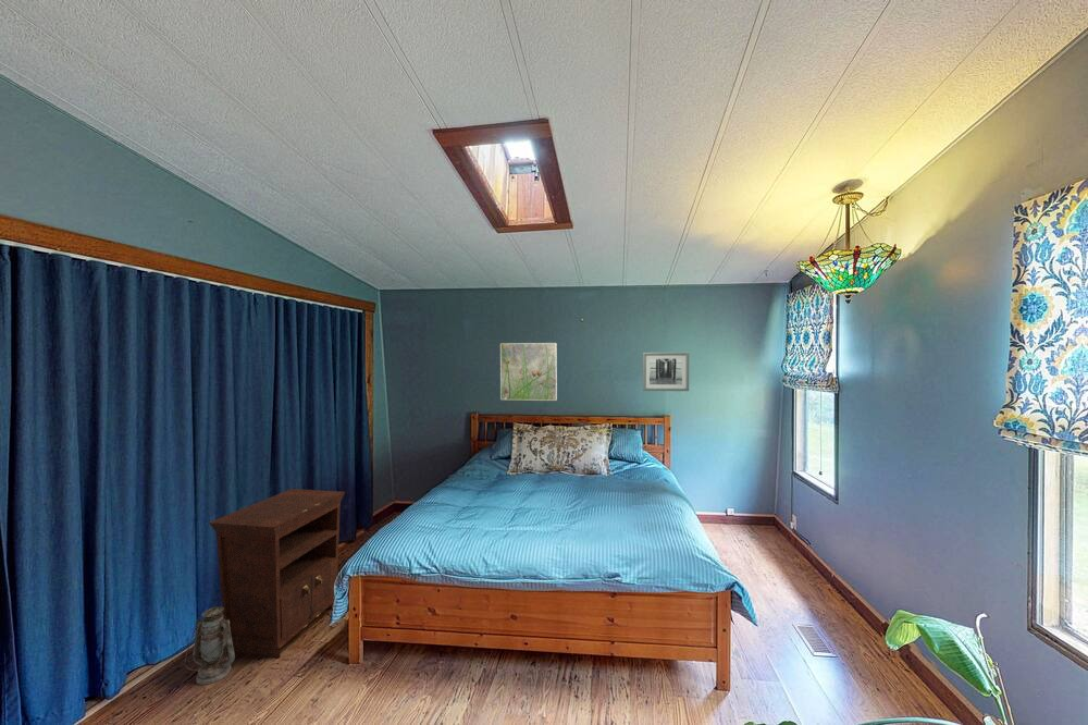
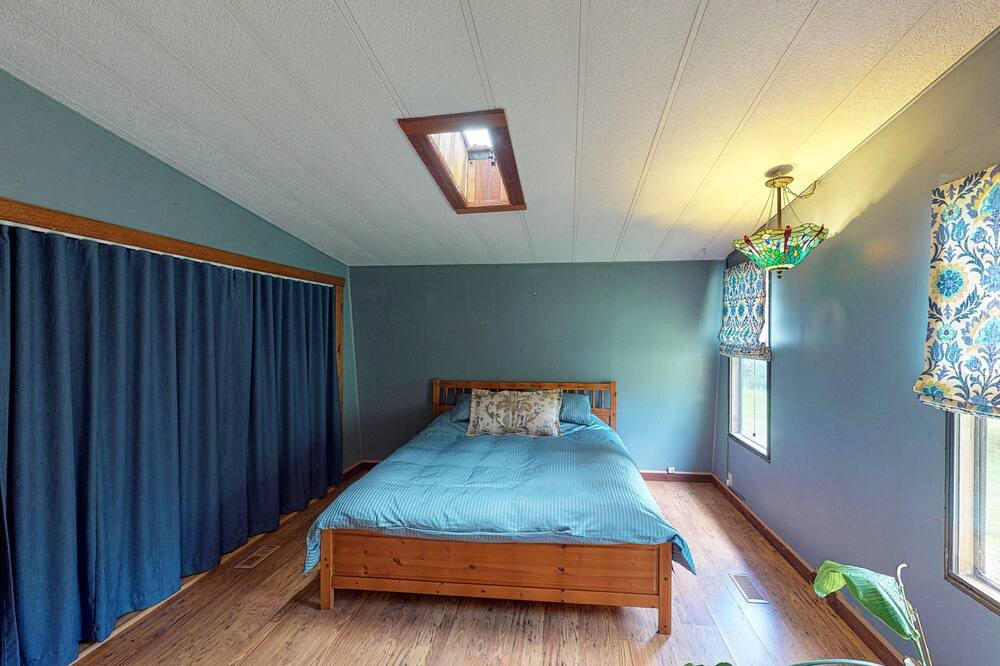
- lantern [184,605,236,686]
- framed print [499,342,558,402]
- wall art [642,352,690,392]
- nightstand [208,488,346,659]
